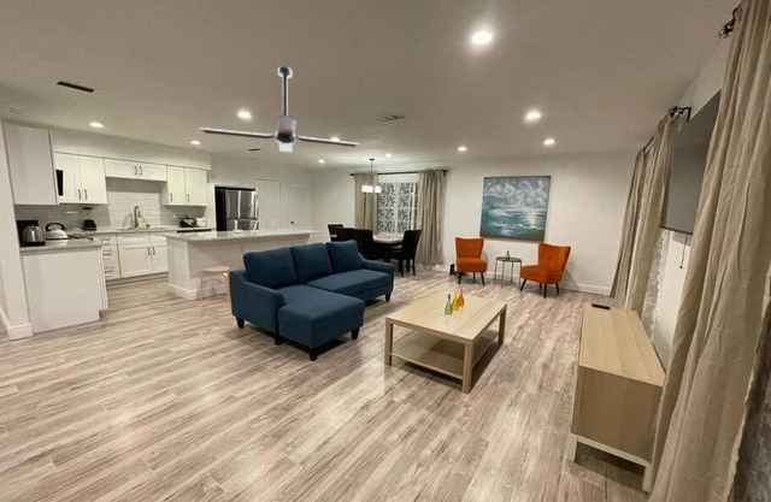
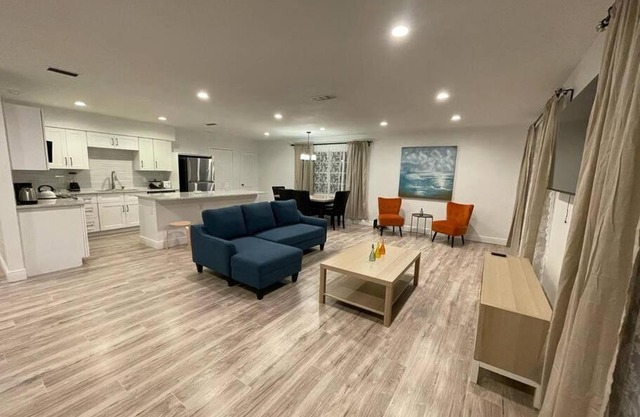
- ceiling fan [198,65,361,154]
